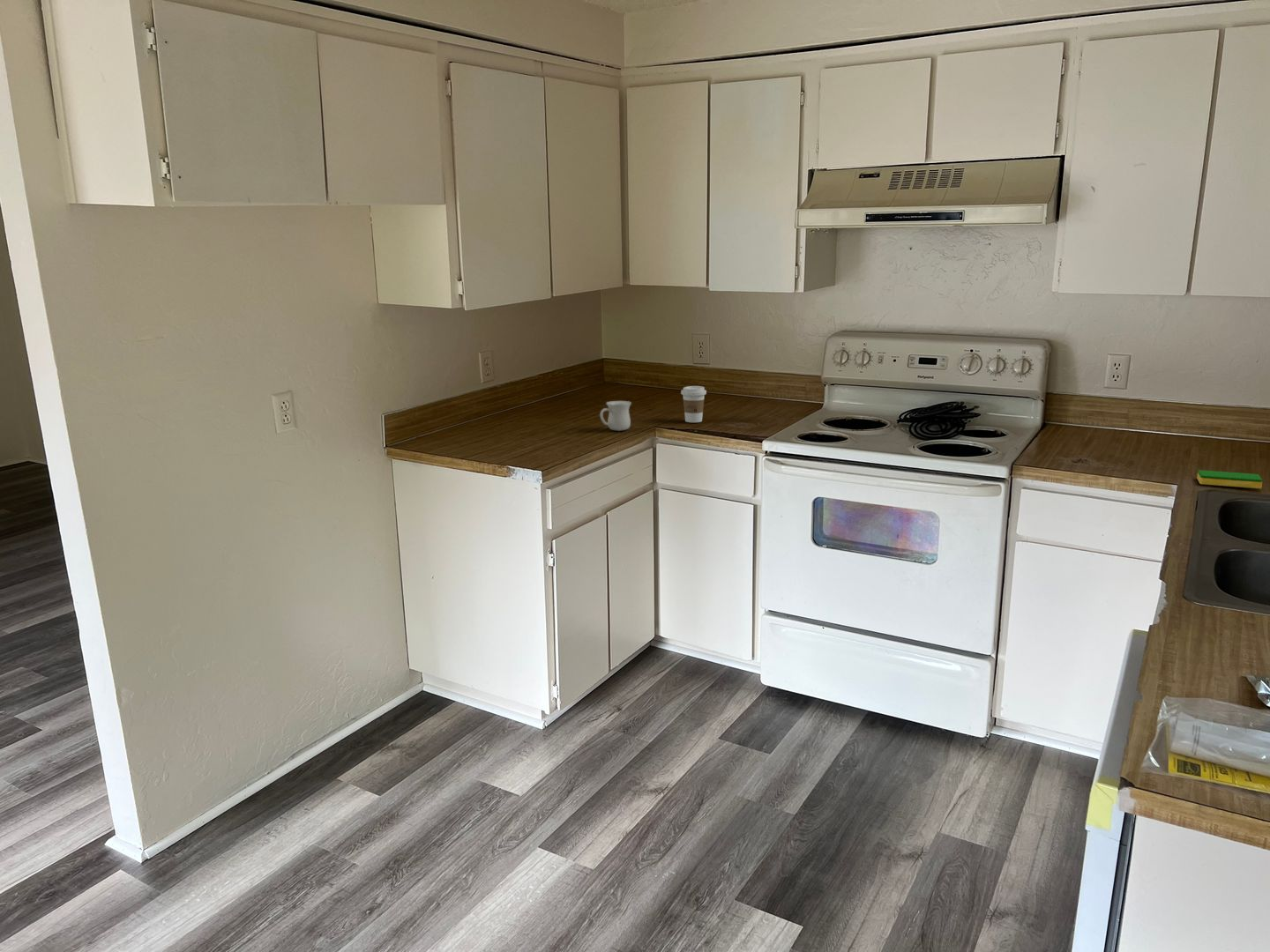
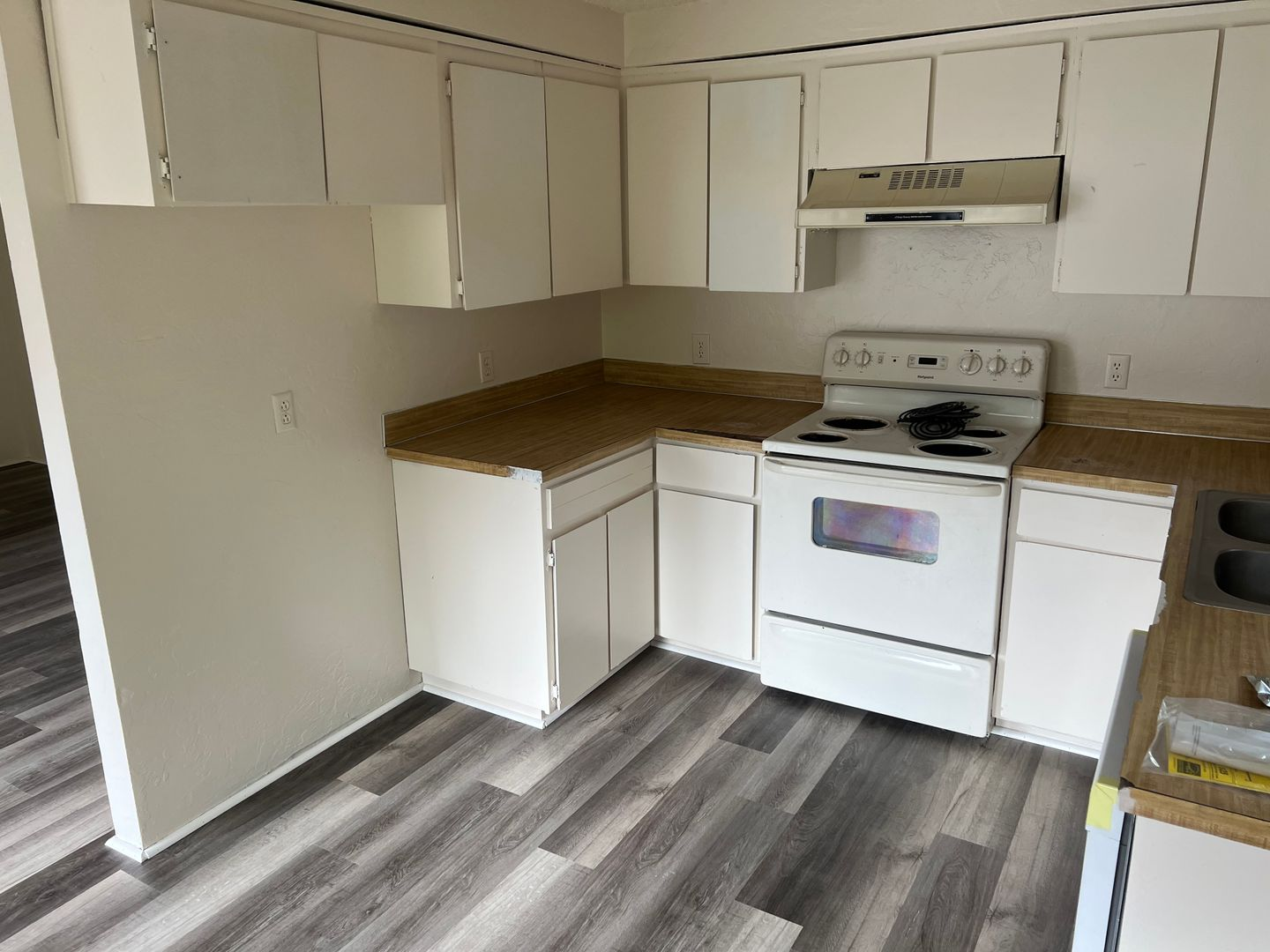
- mug [599,400,632,432]
- coffee cup [680,385,707,423]
- dish sponge [1196,470,1264,489]
